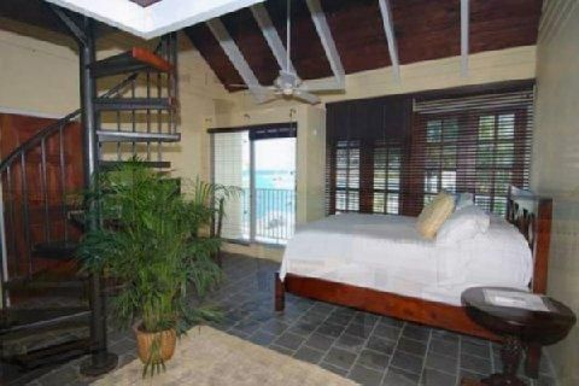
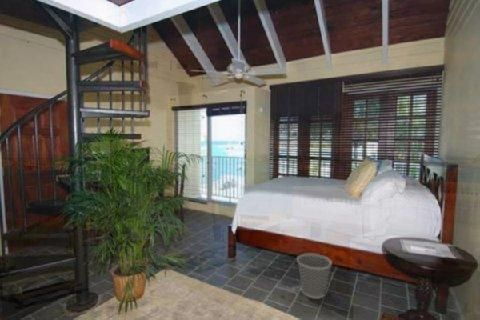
+ wastebasket [296,252,333,300]
